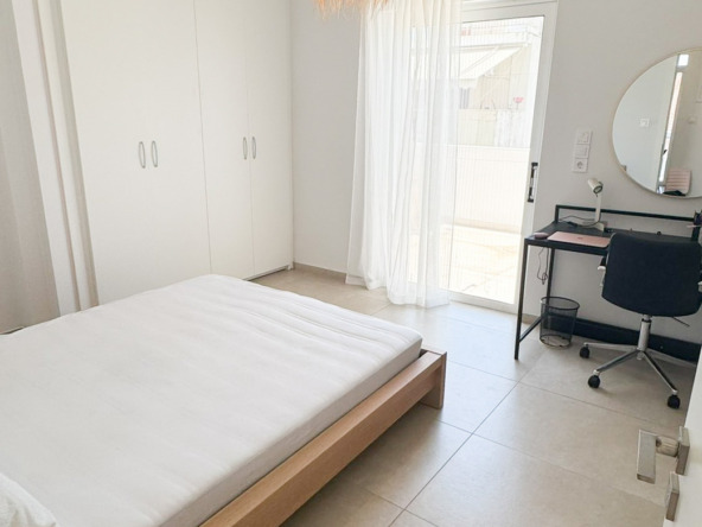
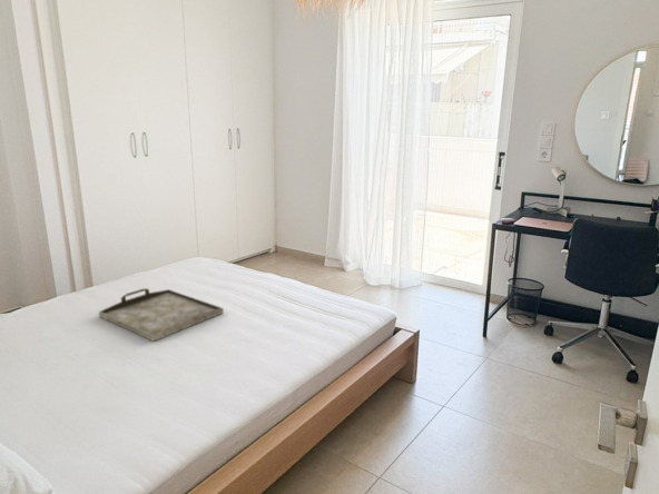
+ serving tray [98,287,225,343]
